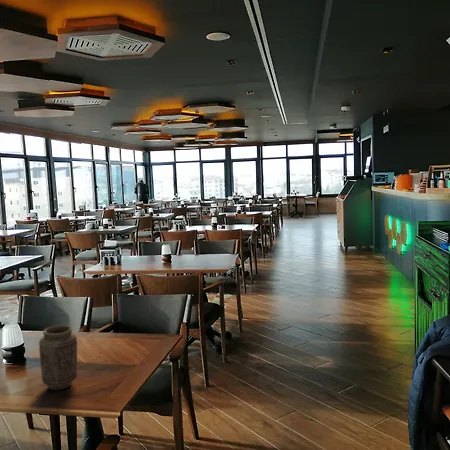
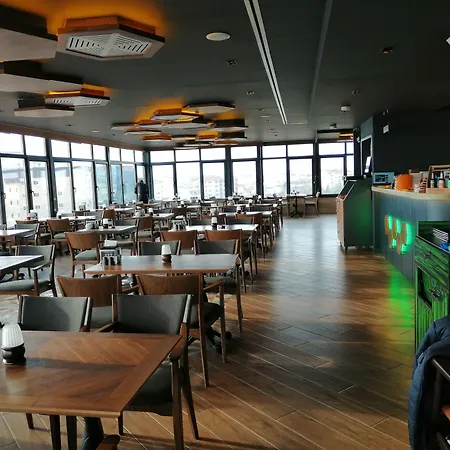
- vase [38,324,78,390]
